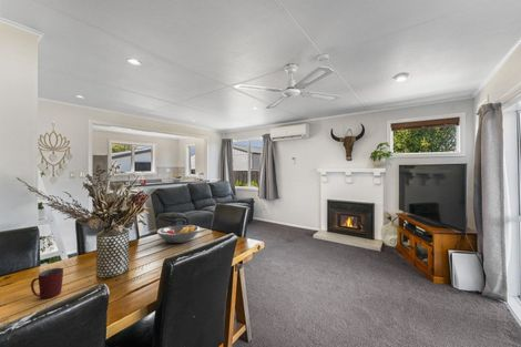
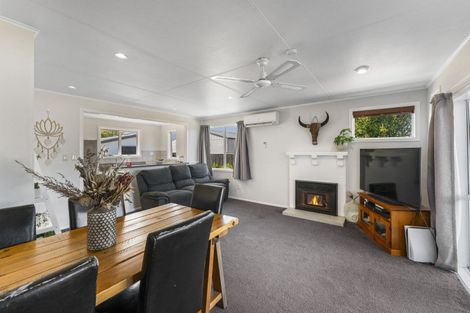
- fruit bowl [155,224,201,244]
- mug [30,267,64,299]
